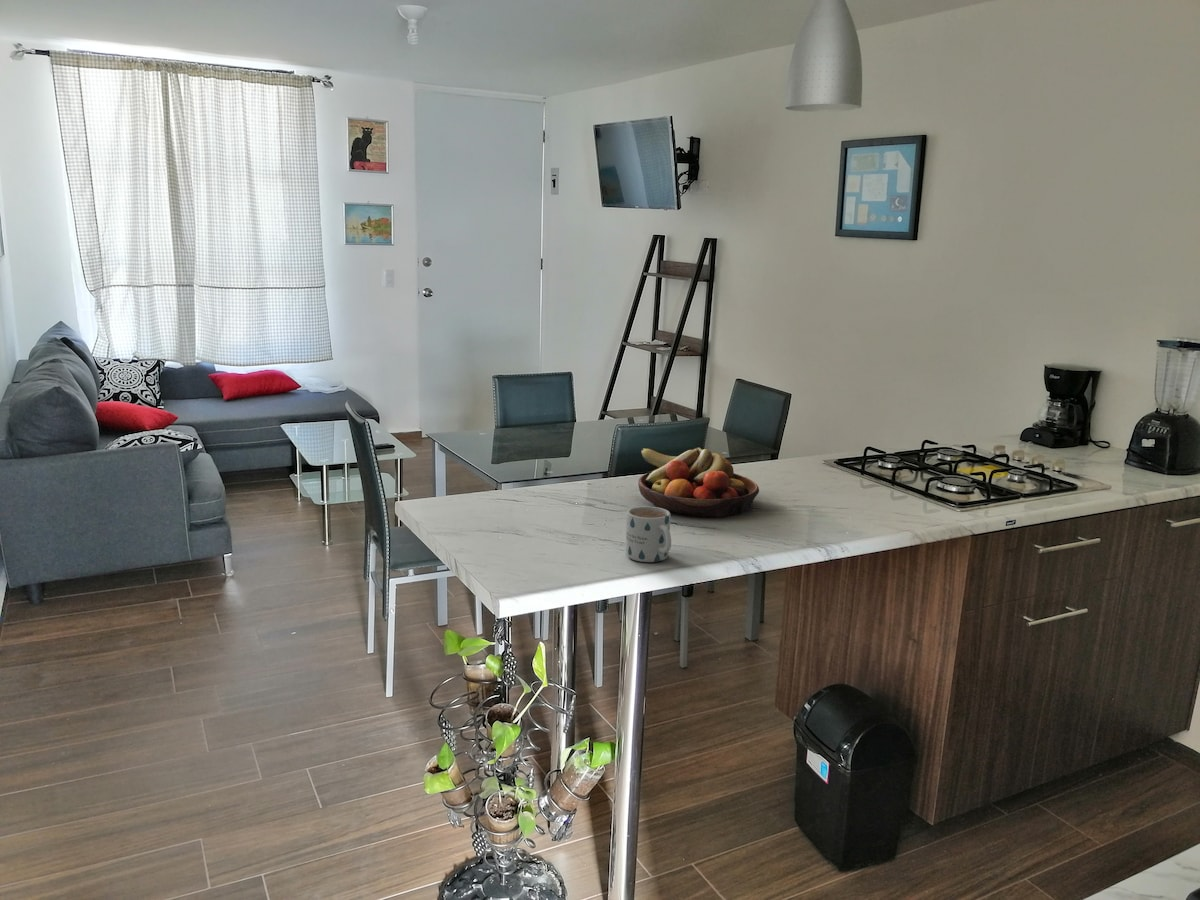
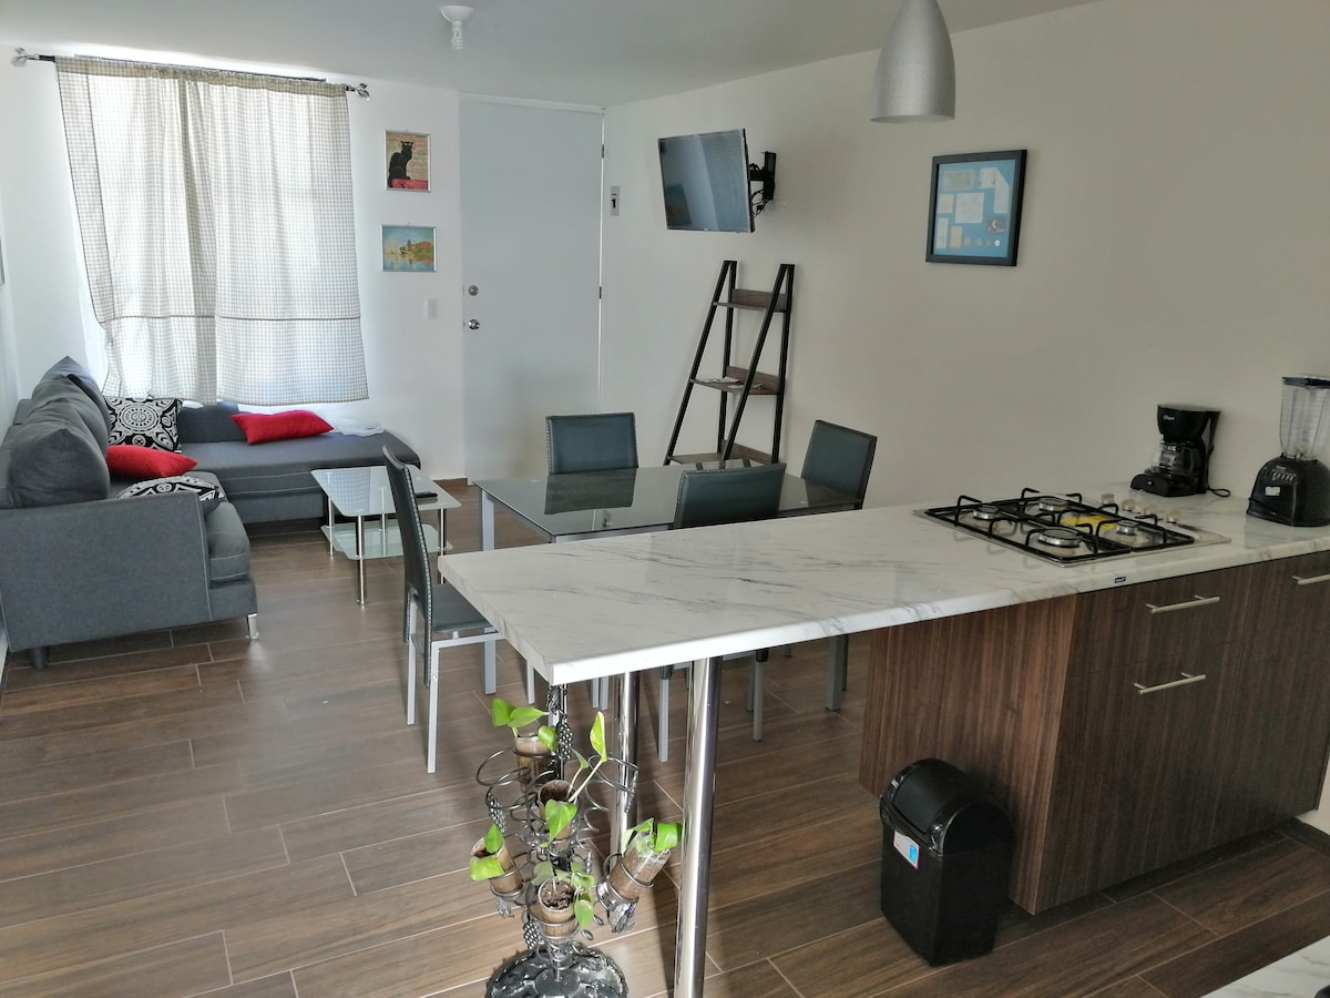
- fruit bowl [637,447,760,519]
- mug [625,505,672,563]
